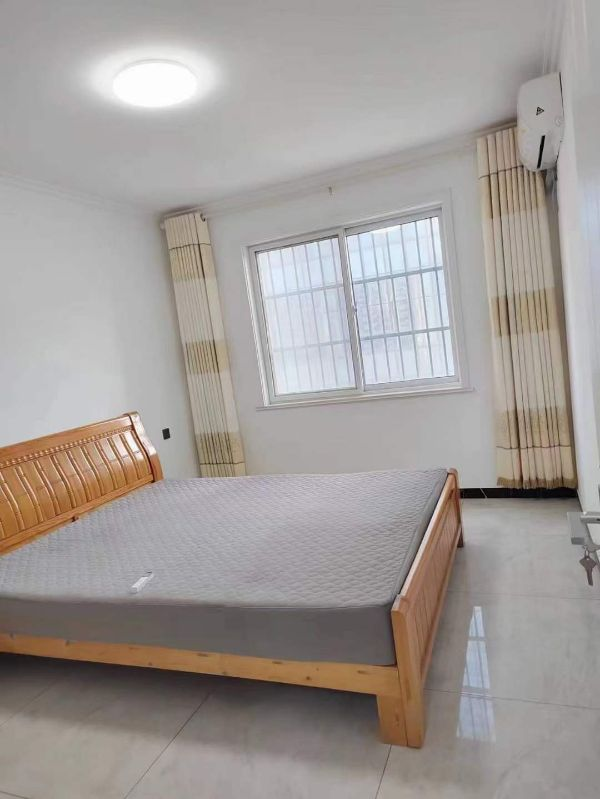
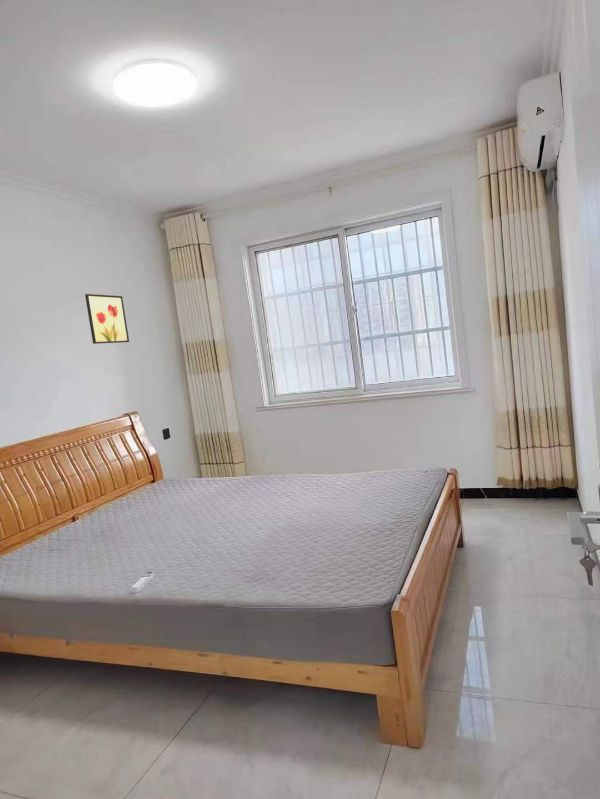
+ wall art [84,293,130,345]
